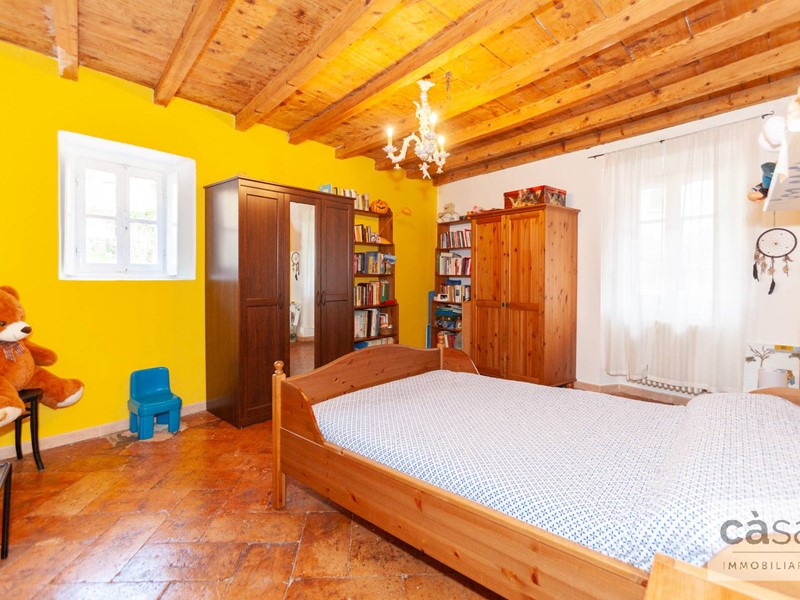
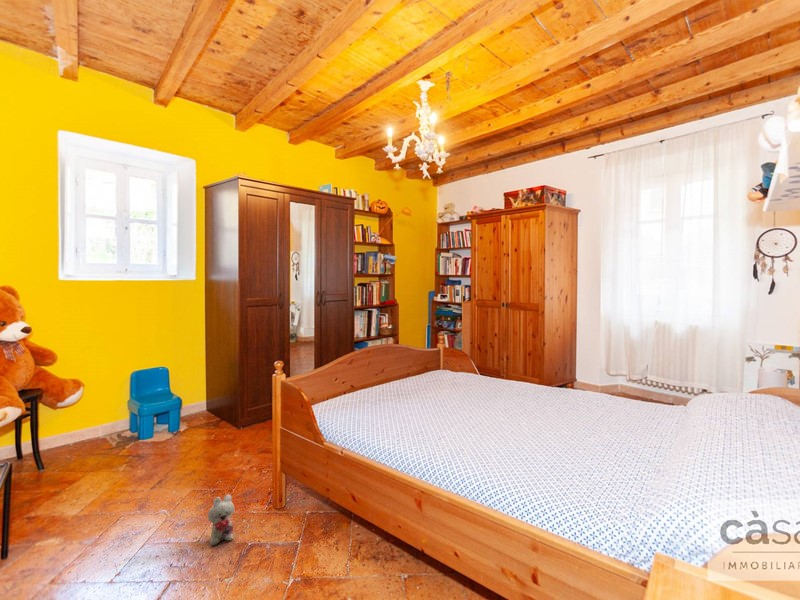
+ plush toy [207,493,236,547]
